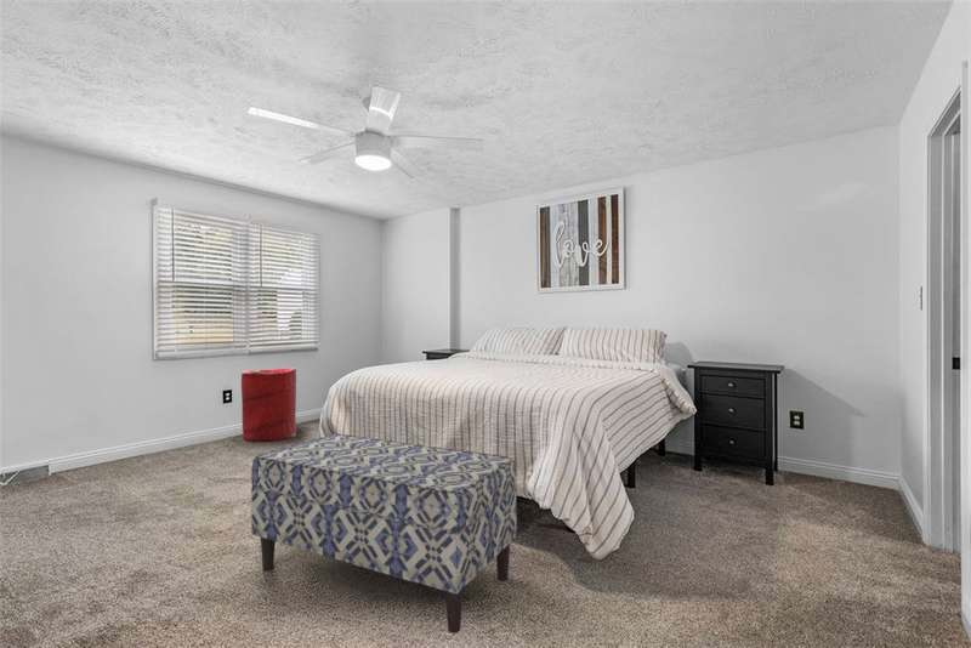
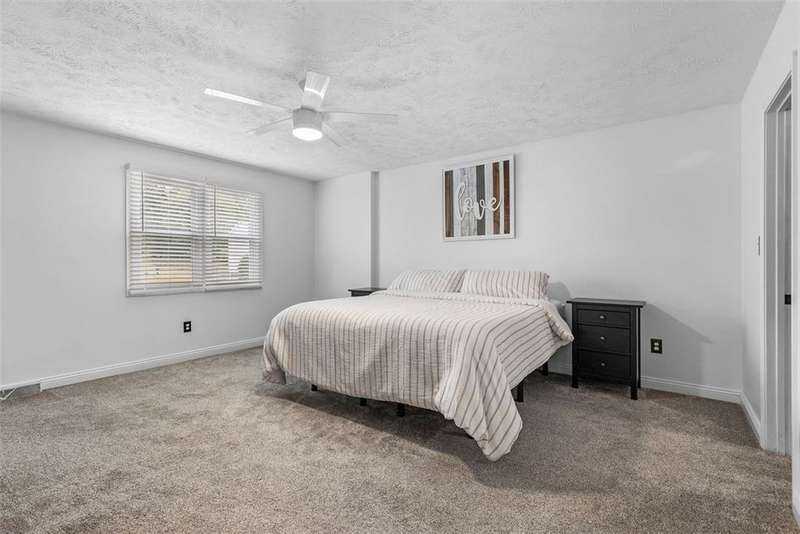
- laundry hamper [240,366,297,442]
- bench [250,433,518,635]
